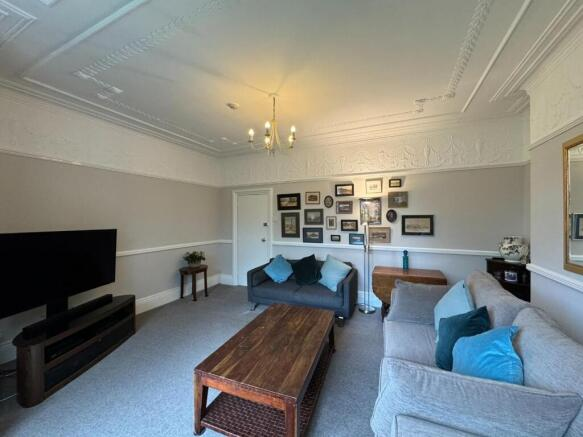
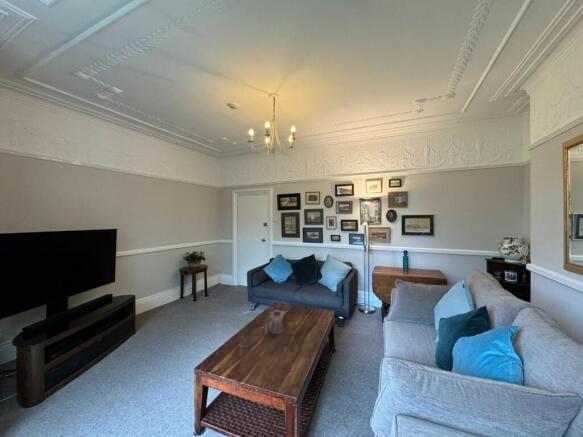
+ teapot [264,309,287,336]
